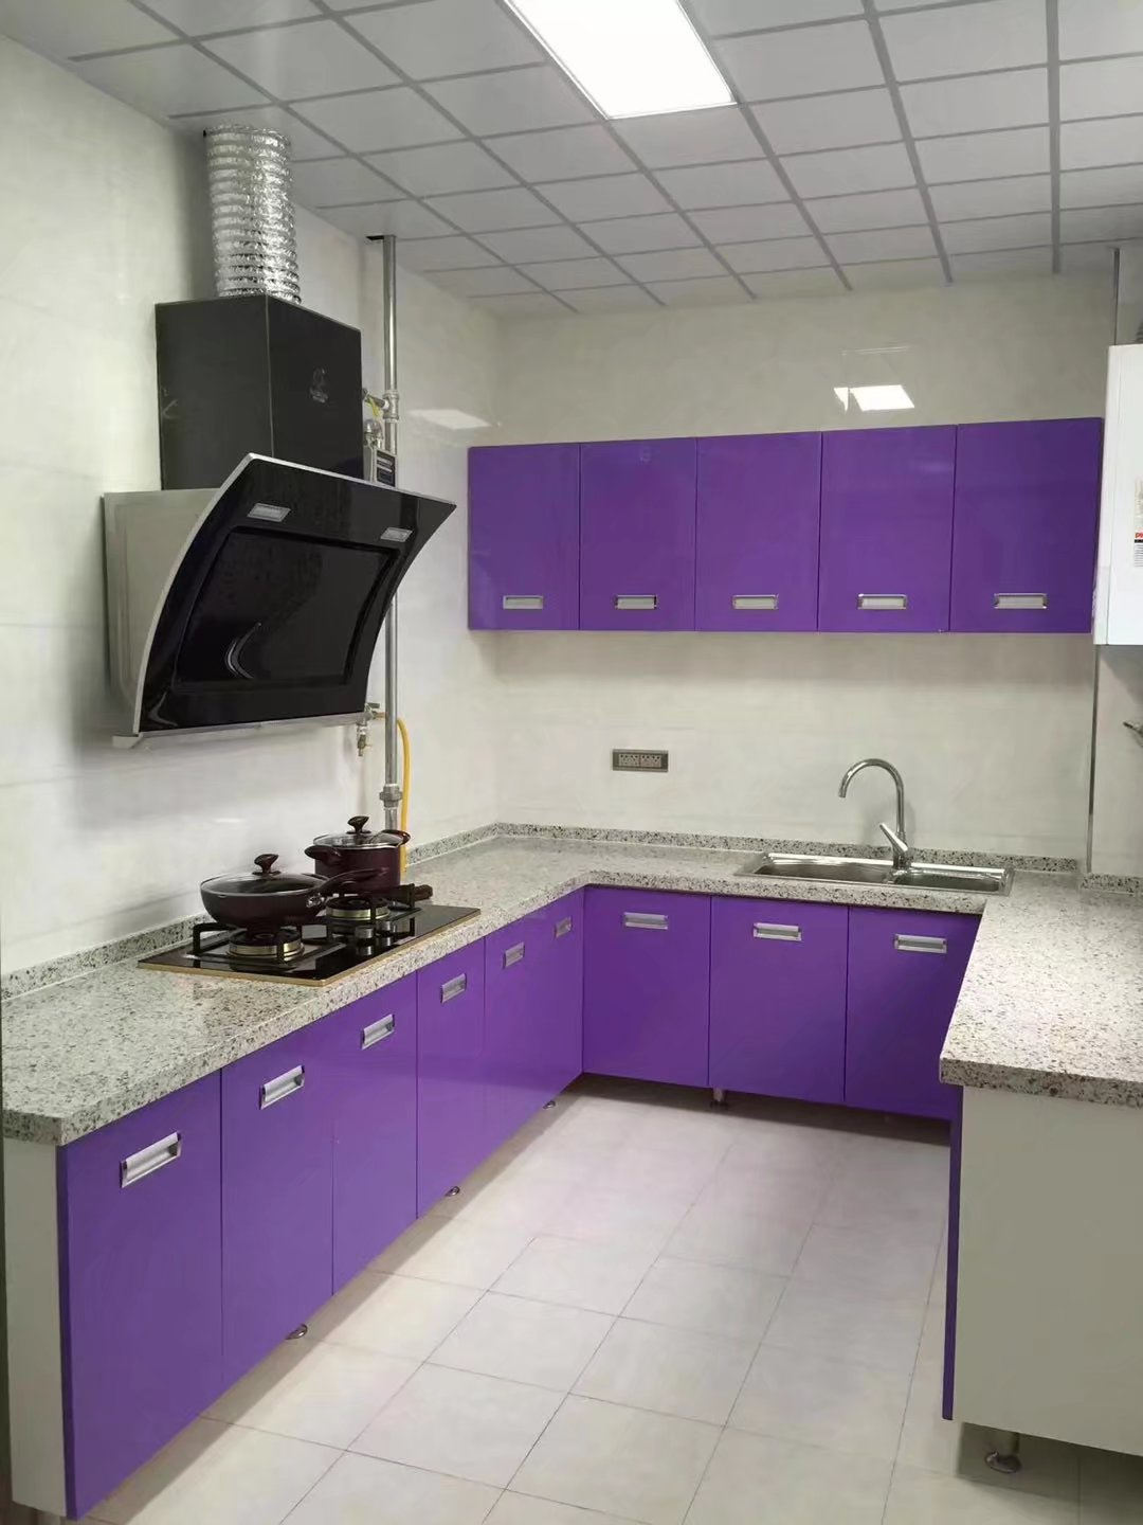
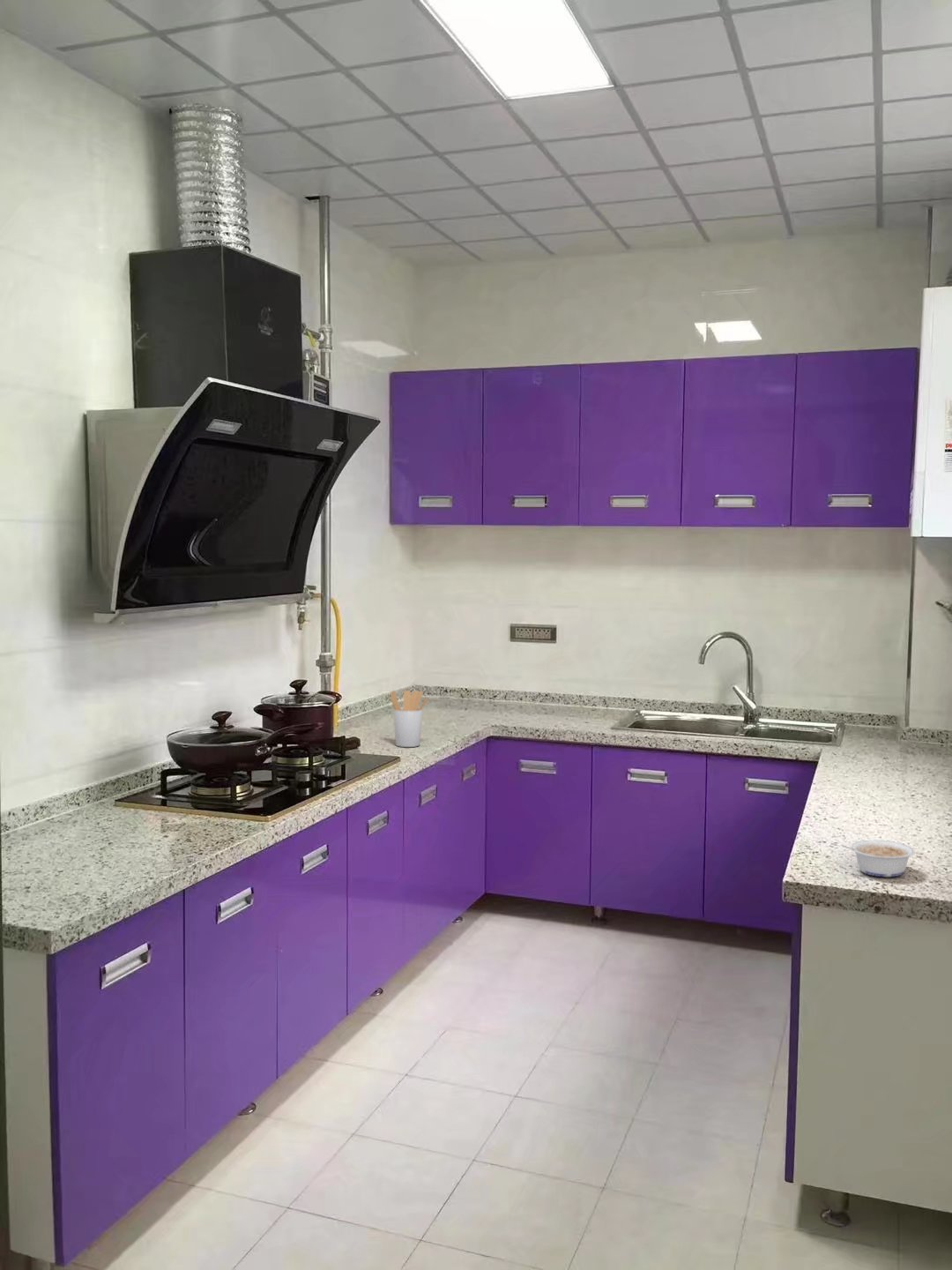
+ legume [839,840,916,878]
+ utensil holder [390,690,429,748]
